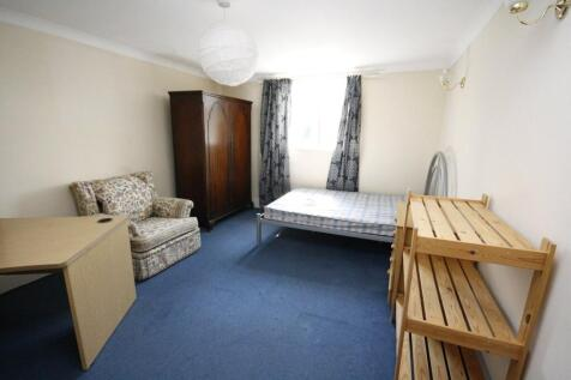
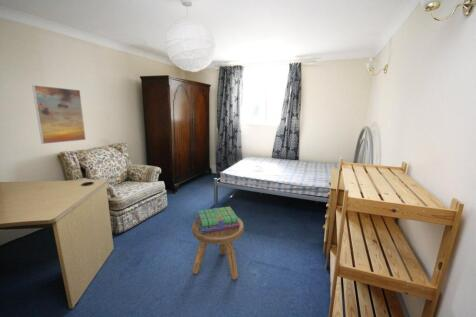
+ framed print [31,84,87,145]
+ stool [191,217,245,281]
+ stack of books [195,206,240,233]
